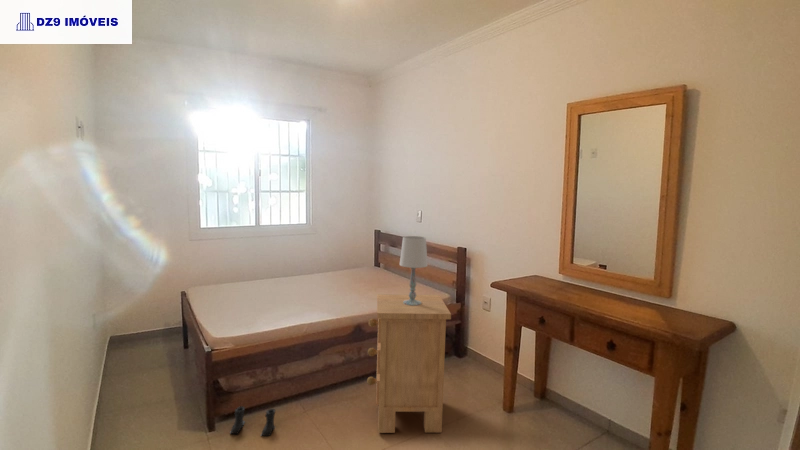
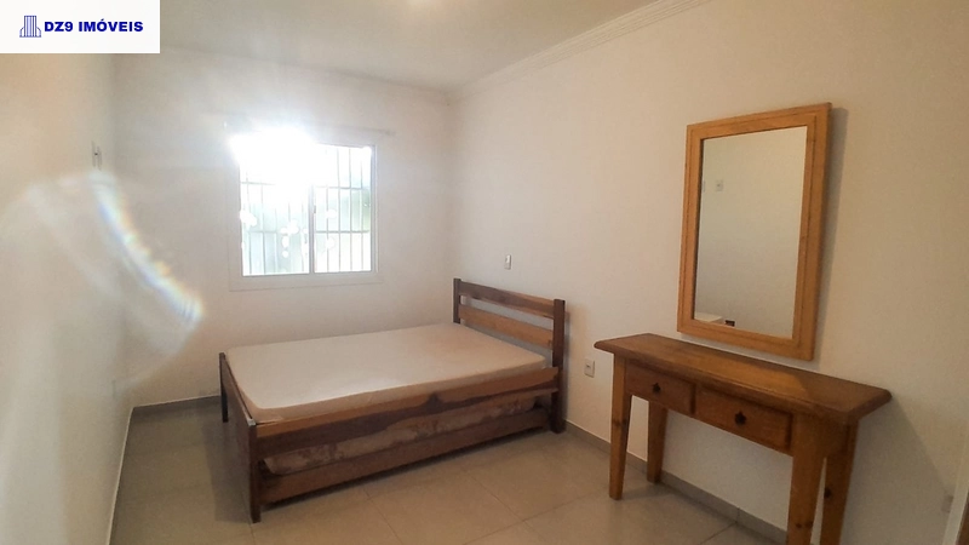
- nightstand [366,293,452,434]
- table lamp [399,235,429,306]
- boots [229,405,276,437]
